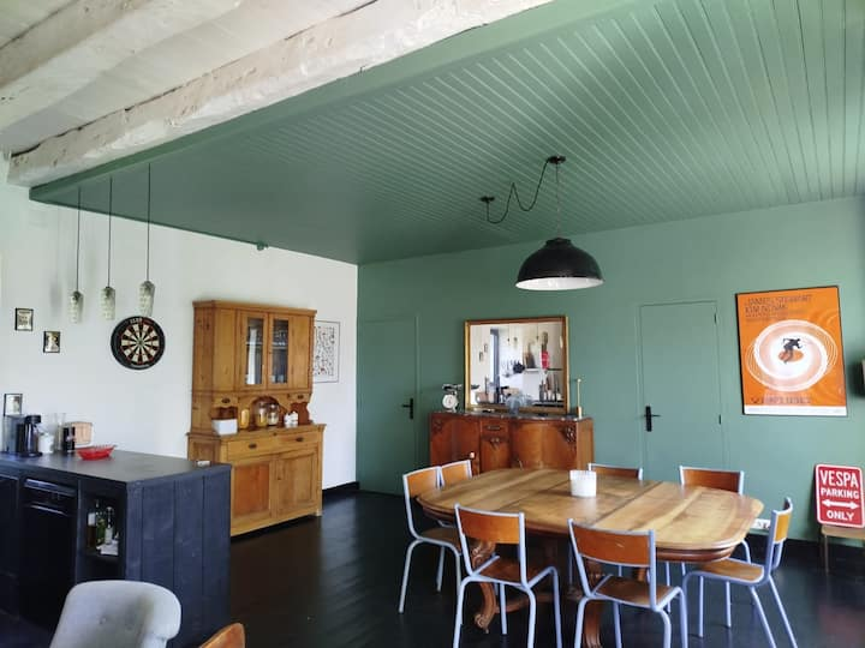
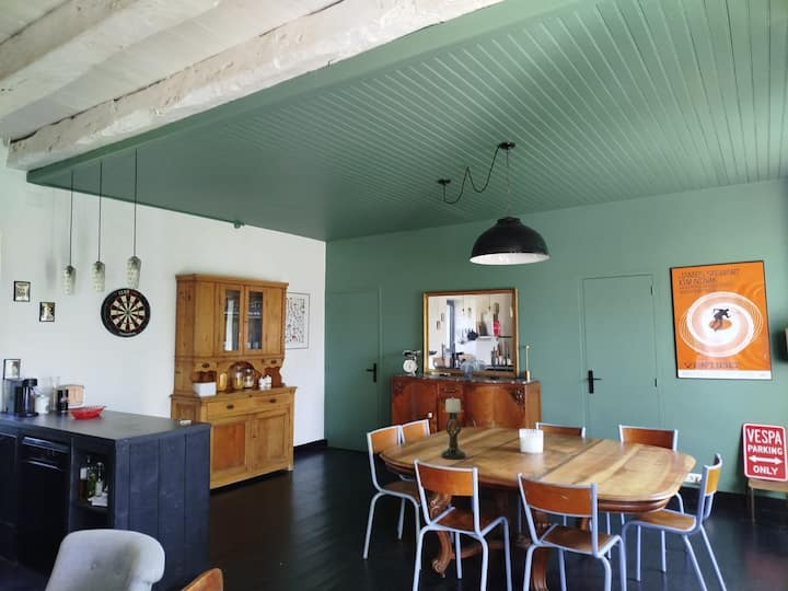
+ candle holder [440,396,467,461]
